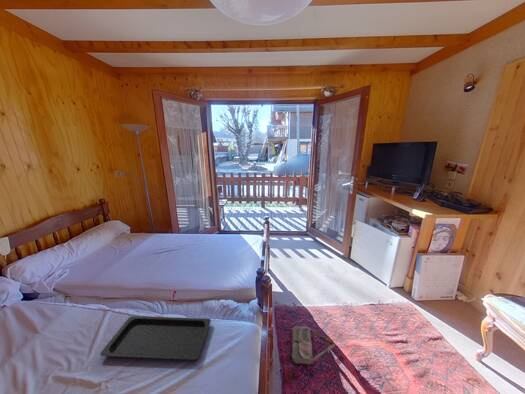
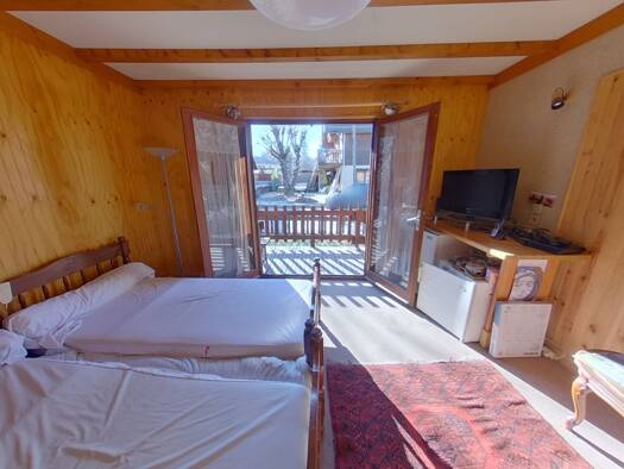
- bag [291,325,336,366]
- serving tray [99,315,212,361]
